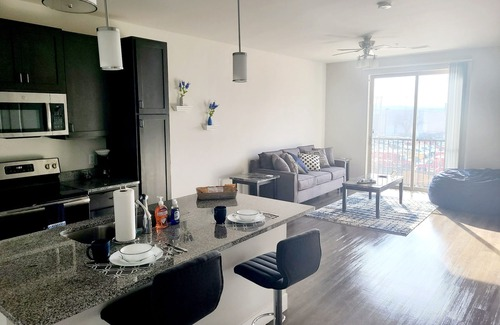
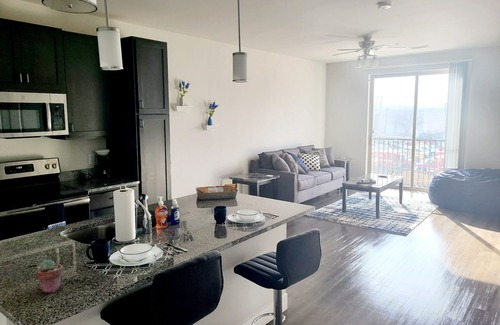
+ potted succulent [35,259,63,294]
